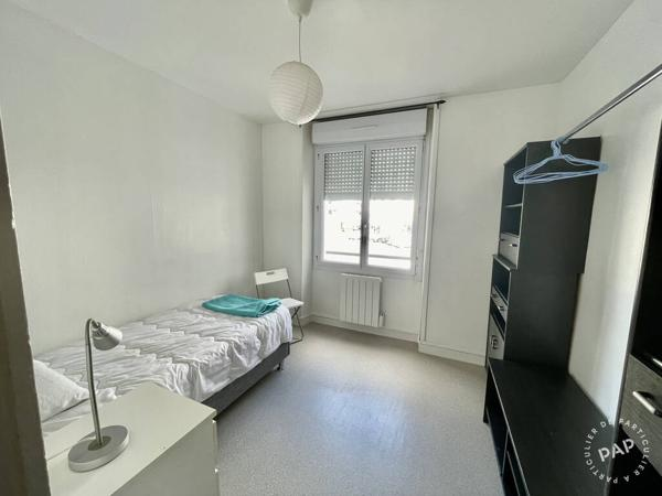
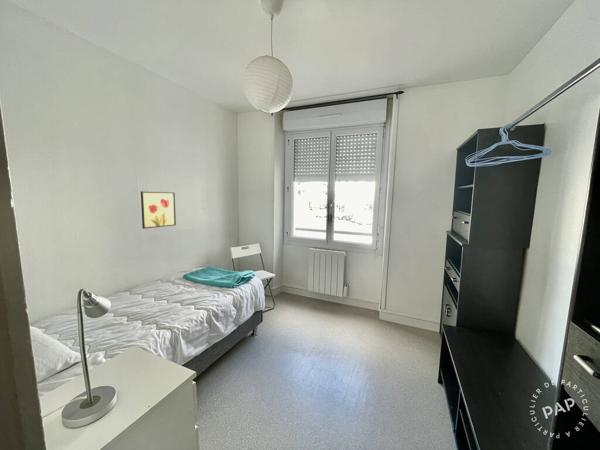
+ wall art [140,190,177,230]
